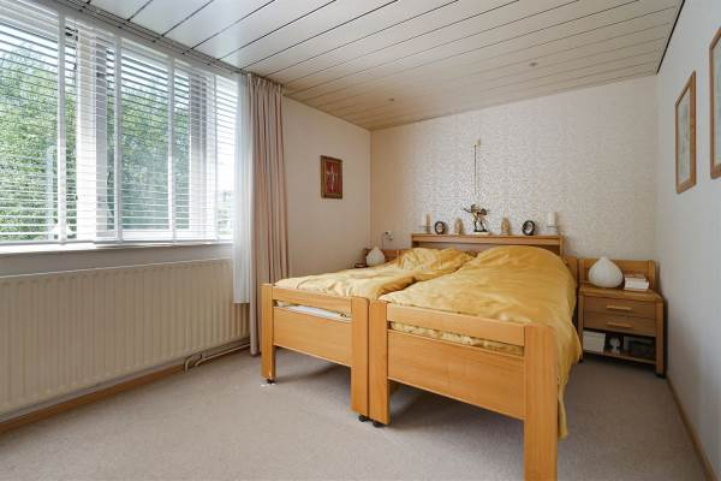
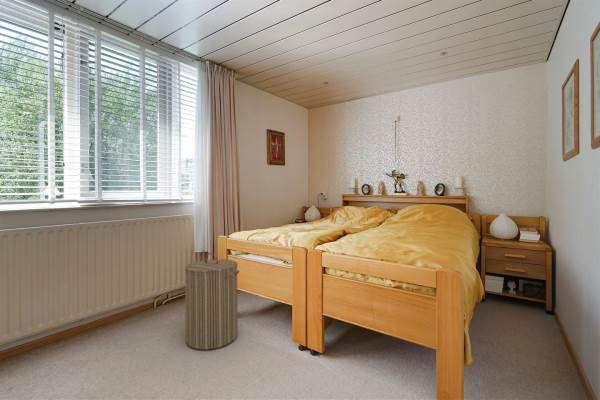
+ laundry hamper [183,252,240,351]
